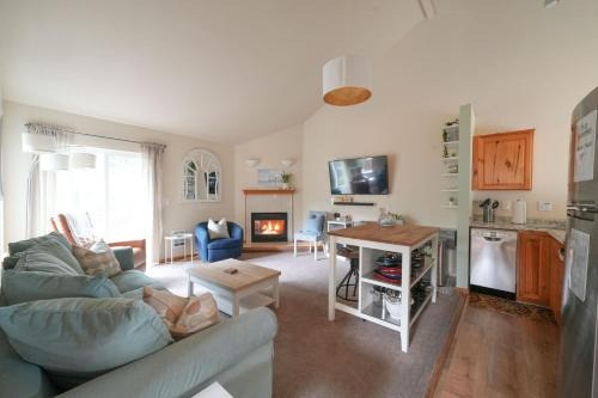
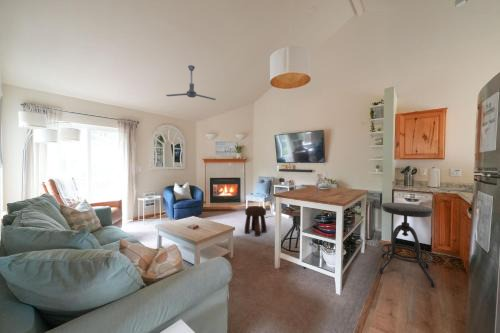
+ stool [378,202,436,288]
+ stool [244,205,267,237]
+ ceiling fan [165,64,217,101]
